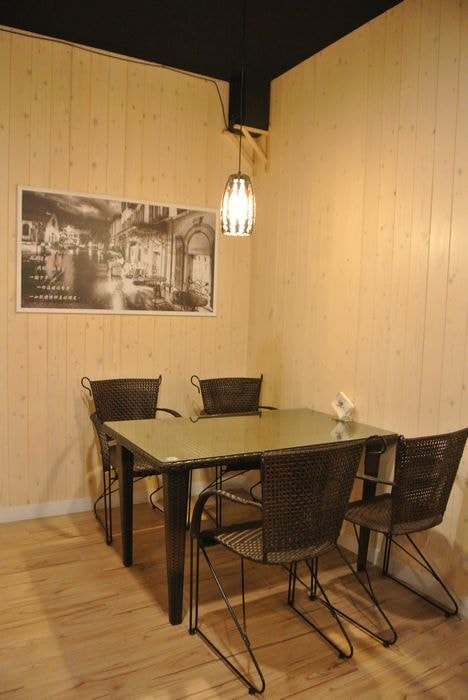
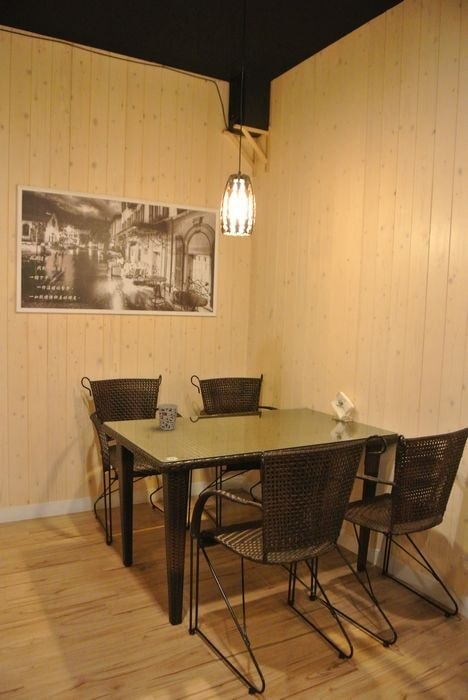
+ cup [157,403,179,431]
